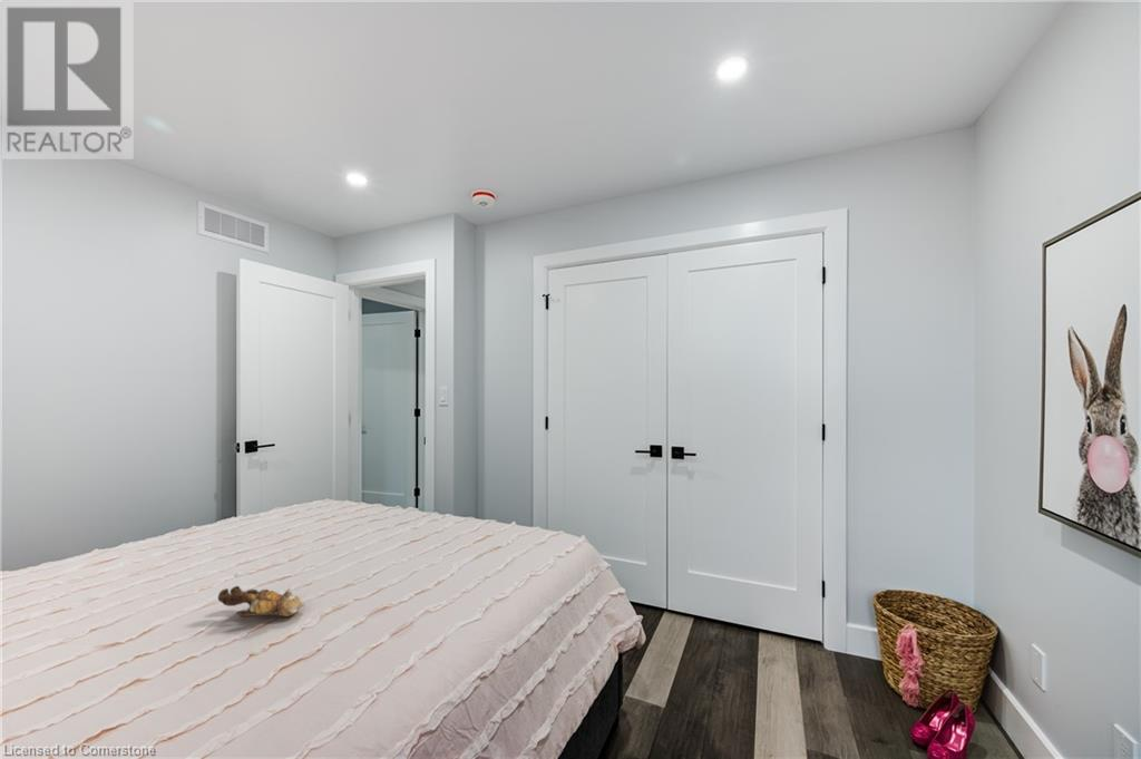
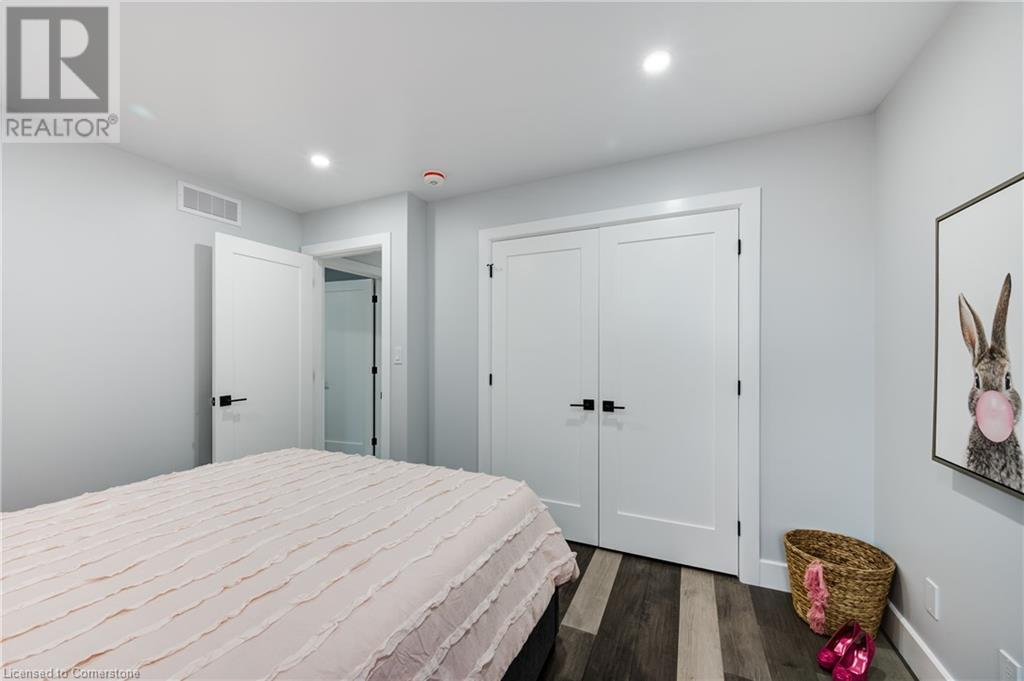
- teddy bear [217,573,306,617]
